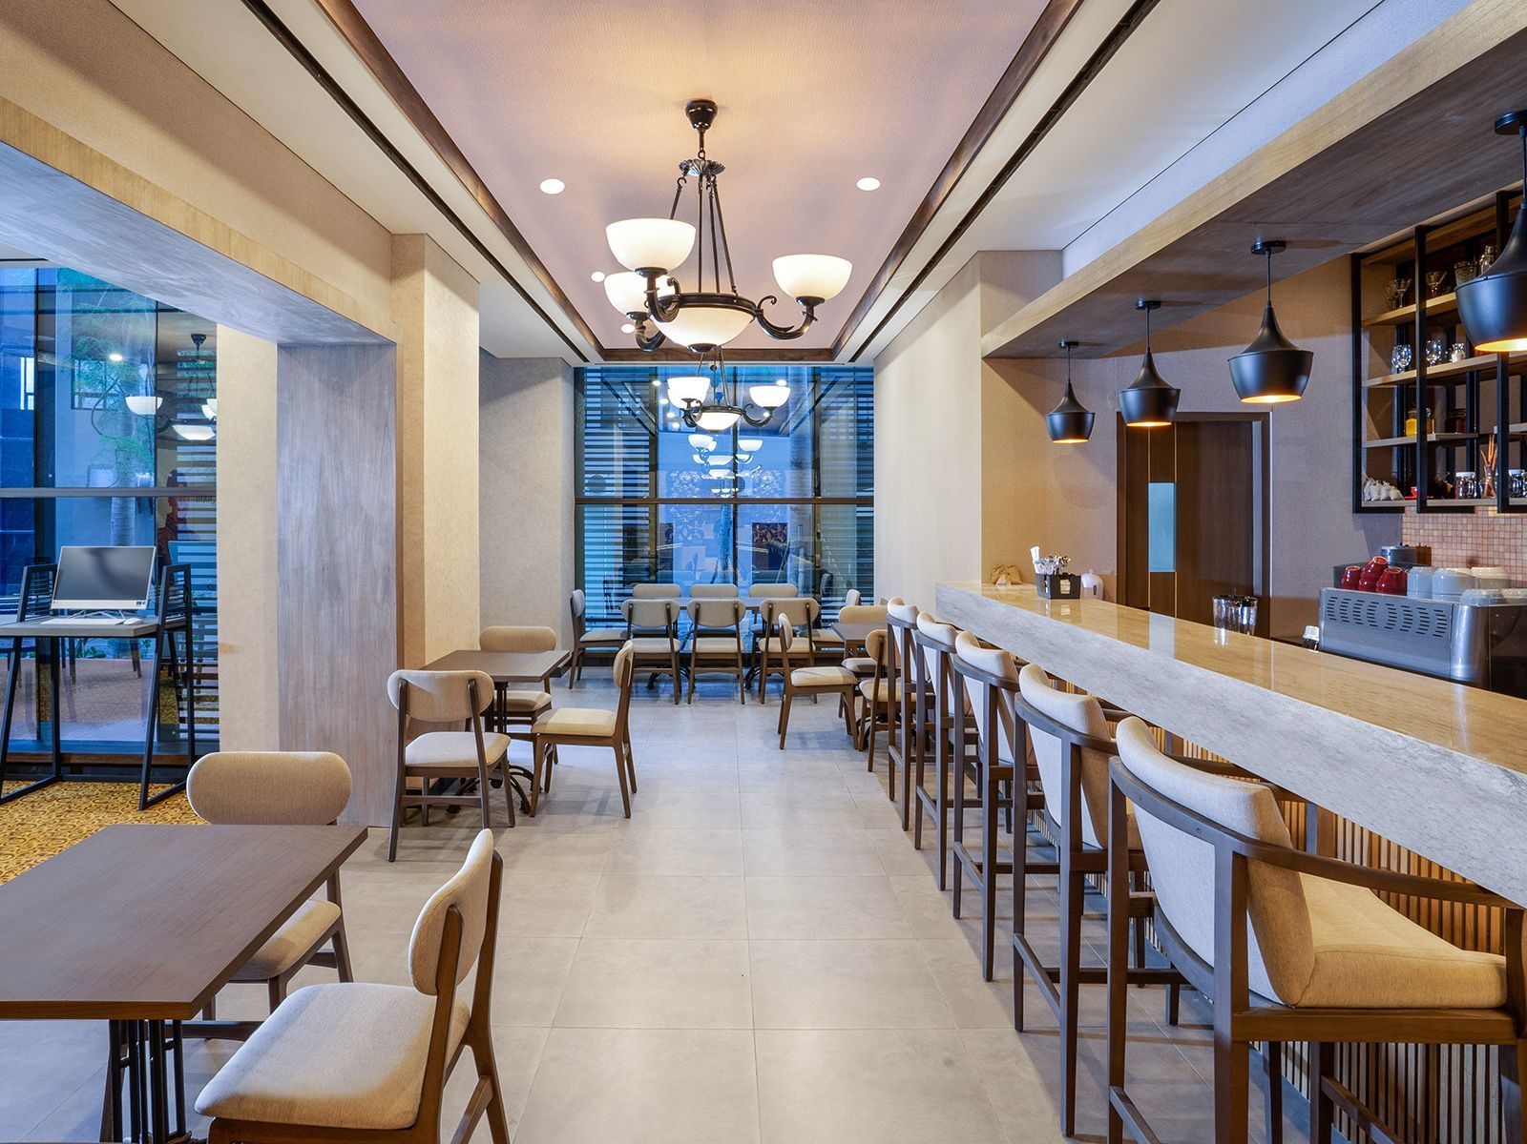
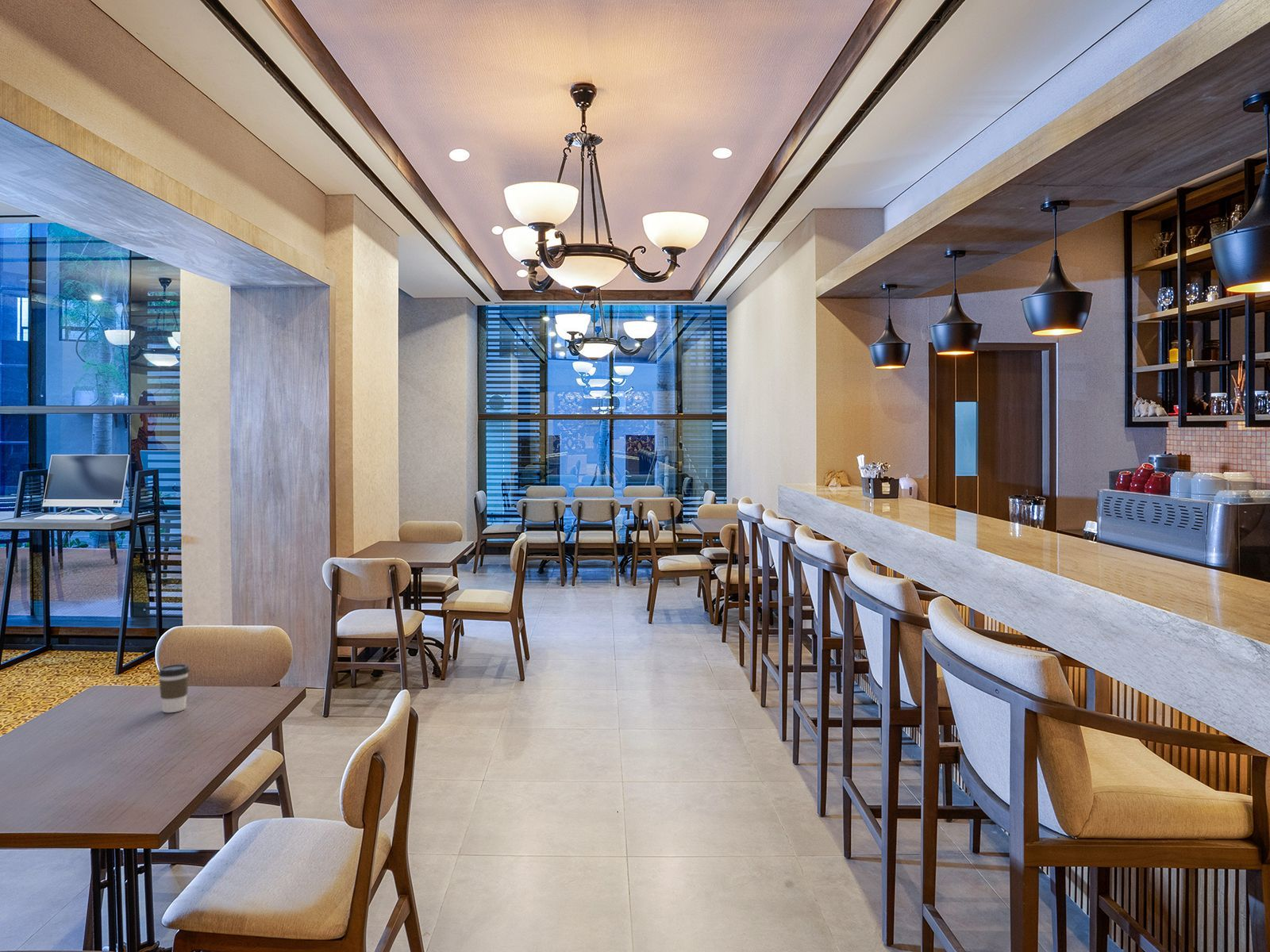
+ coffee cup [157,663,191,713]
